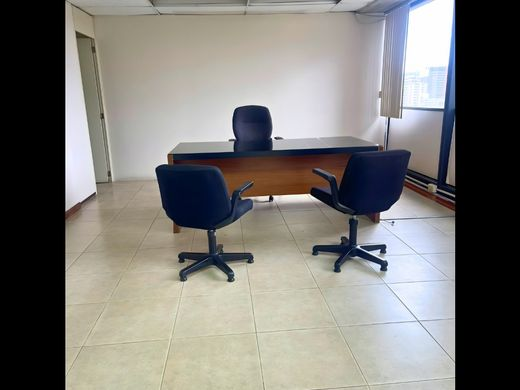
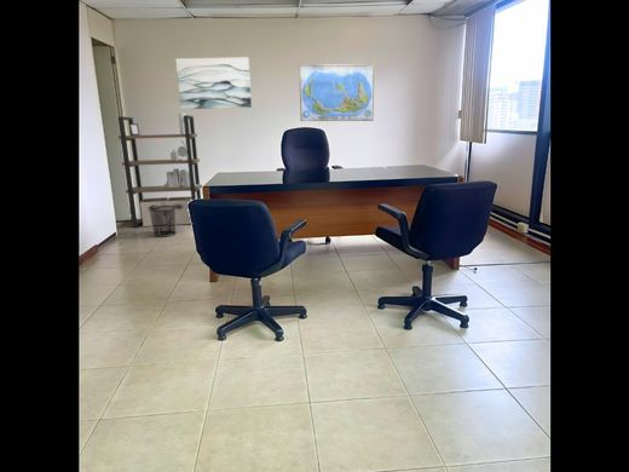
+ wall art [174,56,253,110]
+ world map [298,63,375,122]
+ waste bin [149,206,178,238]
+ shelving unit [117,113,203,229]
